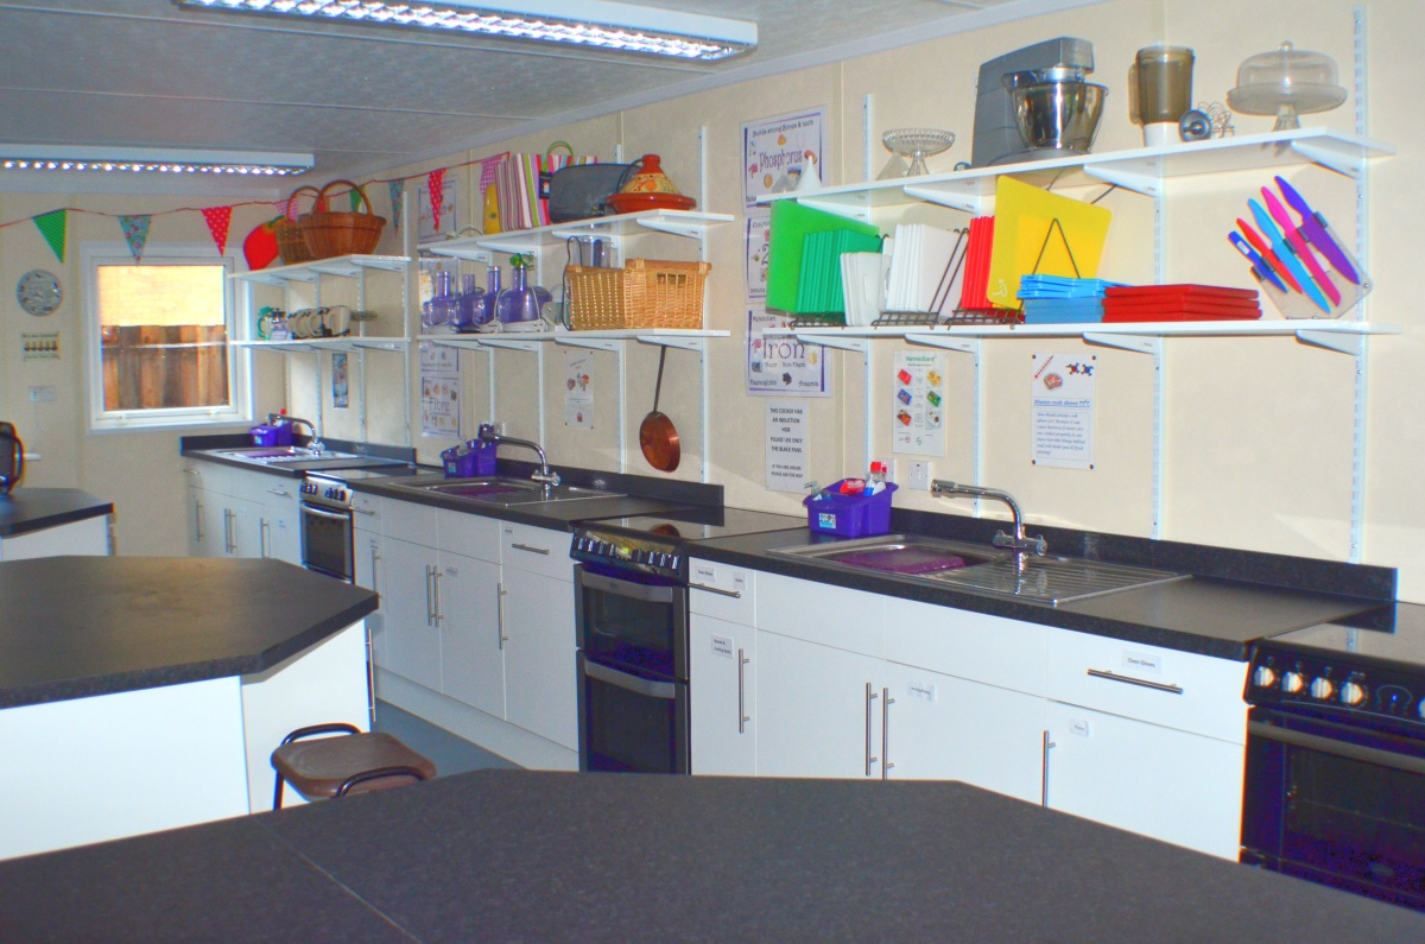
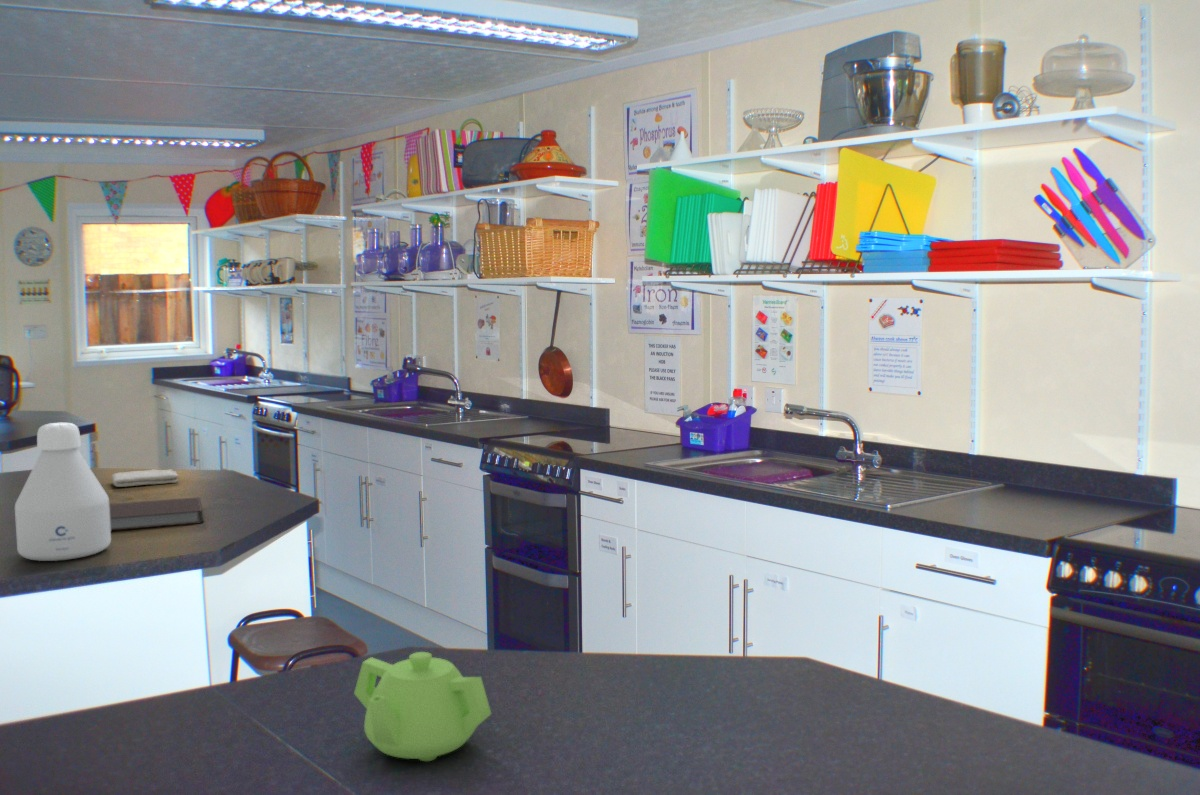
+ notebook [109,496,204,532]
+ bottle [14,422,112,562]
+ teapot [353,651,492,762]
+ washcloth [110,468,180,488]
